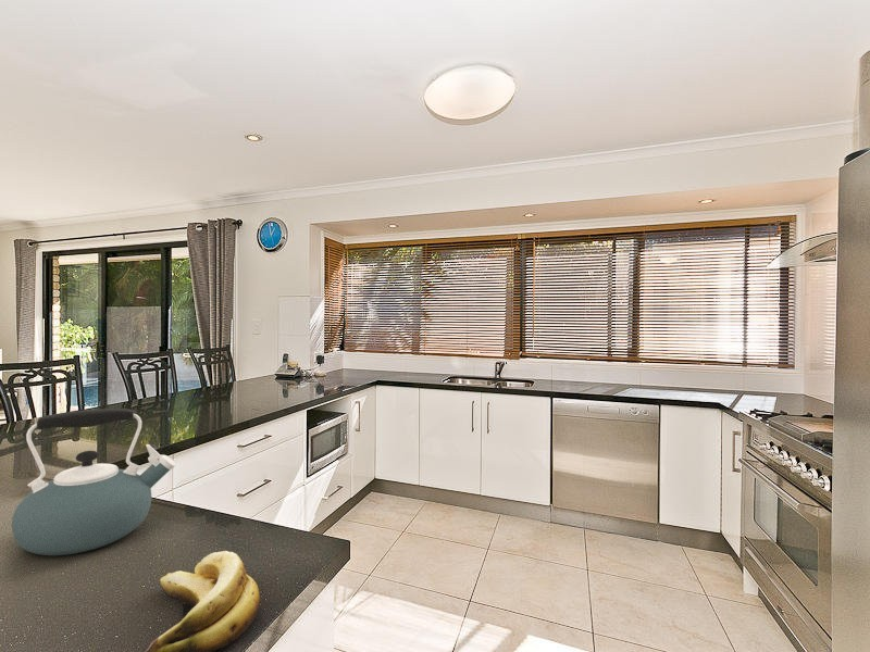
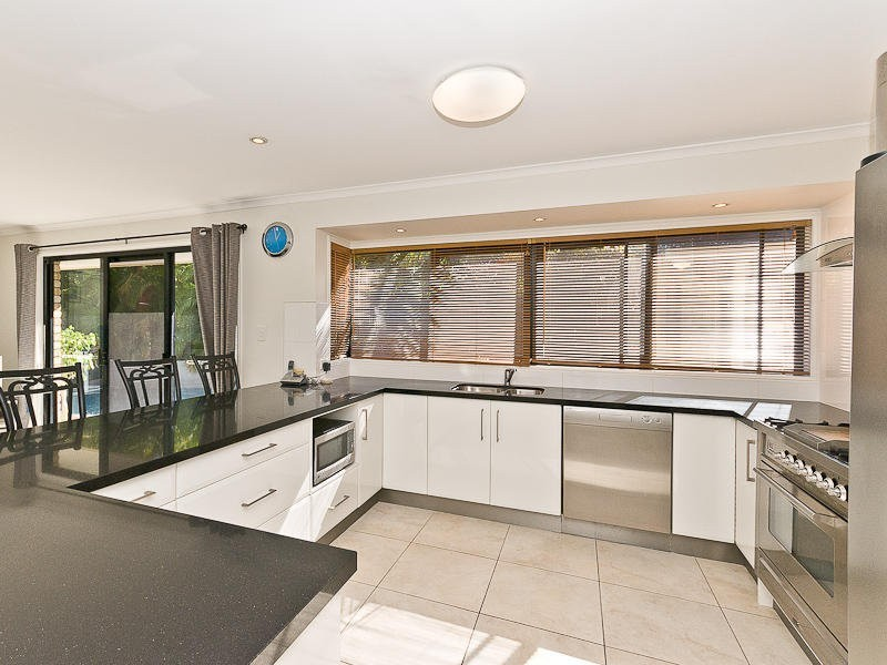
- kettle [11,408,176,556]
- banana [144,550,261,652]
